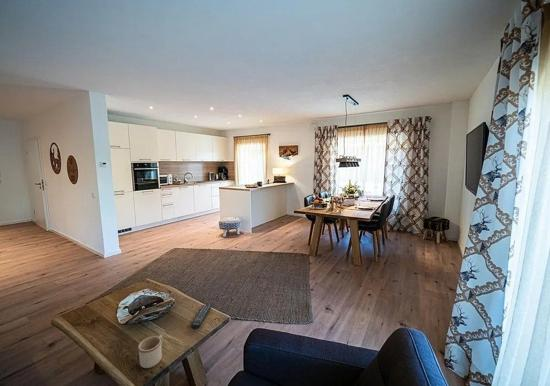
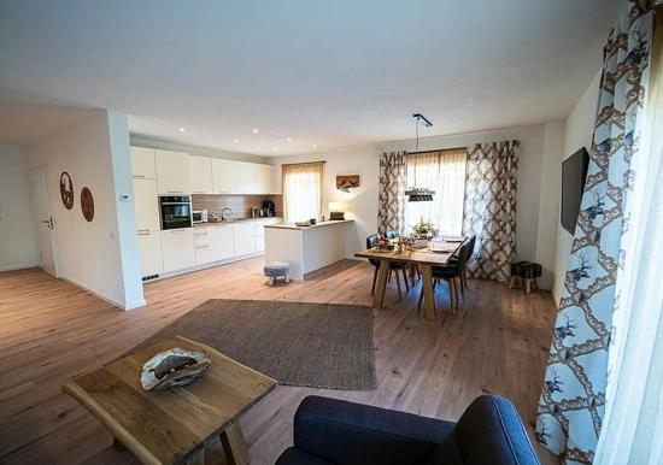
- mug [137,334,163,369]
- remote control [190,303,213,329]
